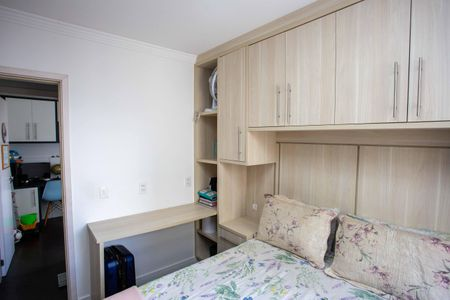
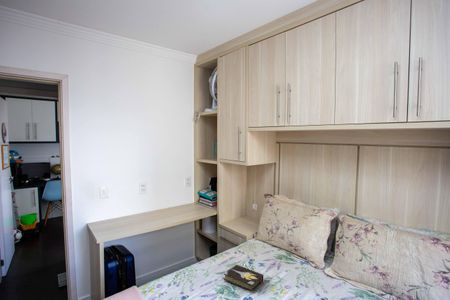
+ hardback book [223,264,264,293]
